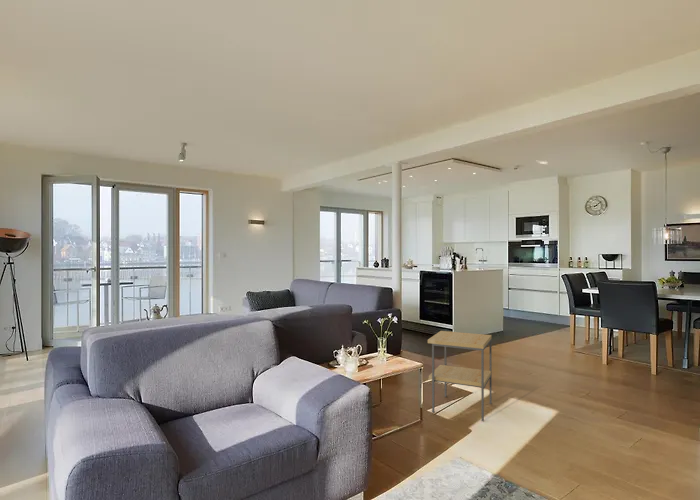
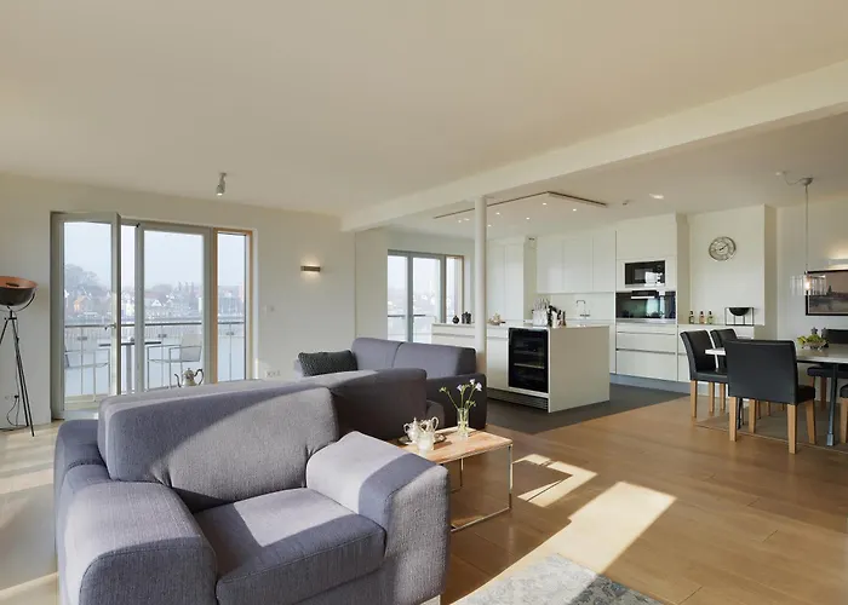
- side table [427,330,493,422]
